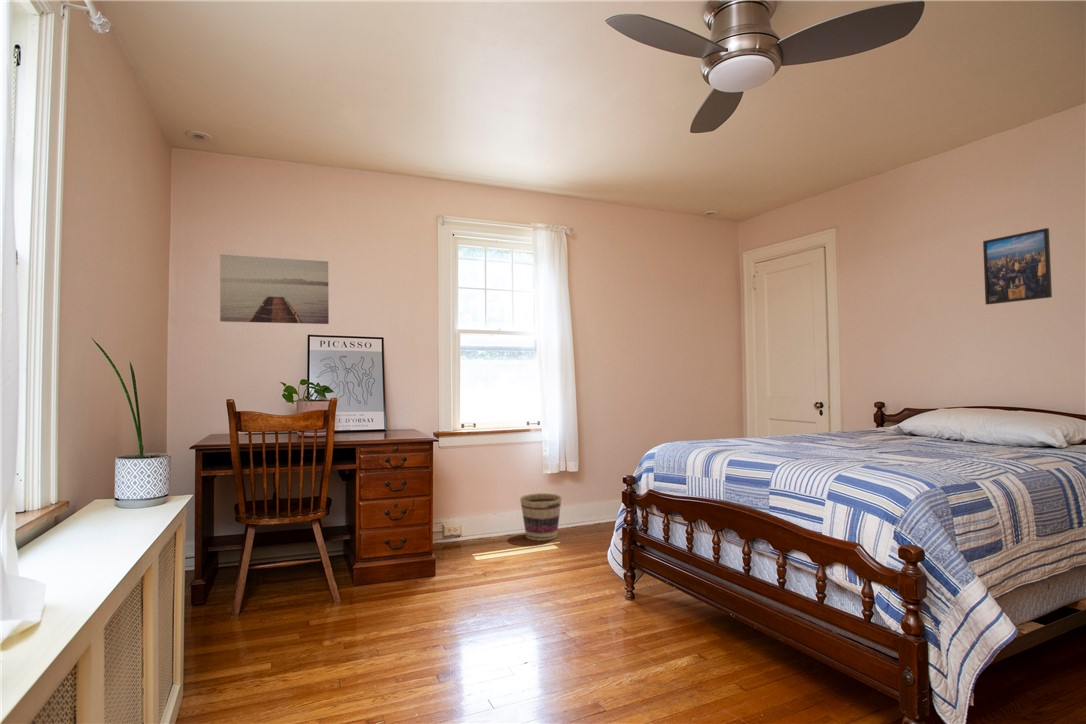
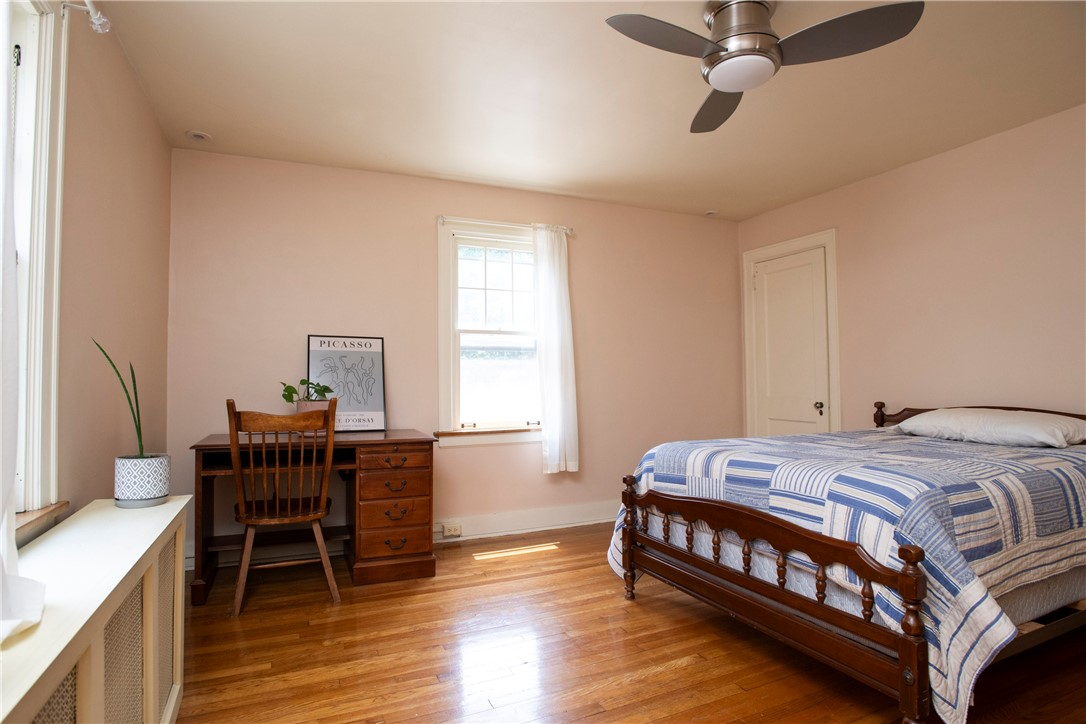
- wall art [219,253,330,325]
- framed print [982,227,1053,306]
- basket [519,492,563,542]
